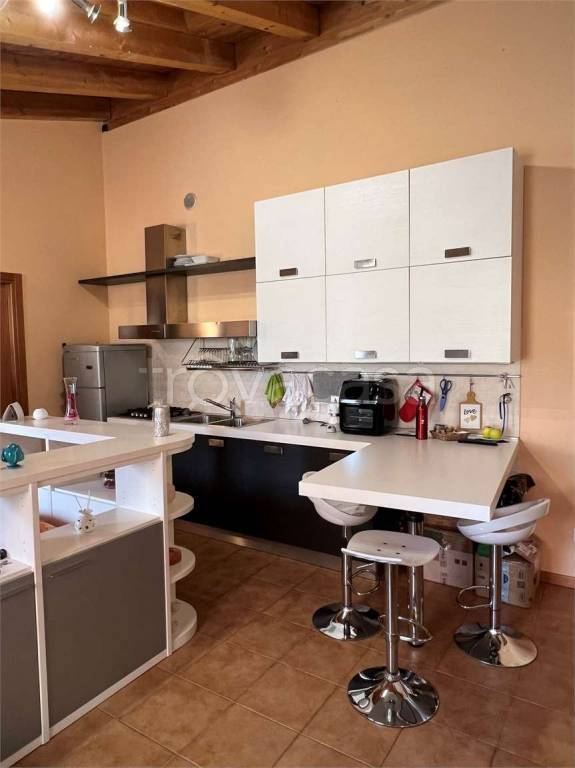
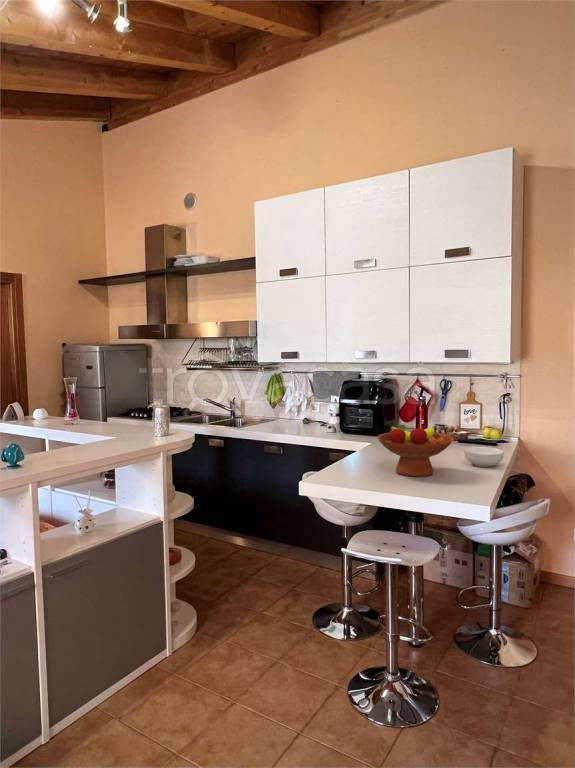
+ cereal bowl [463,446,505,468]
+ fruit bowl [376,421,455,478]
